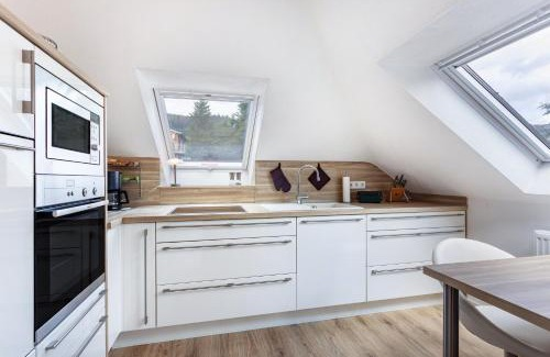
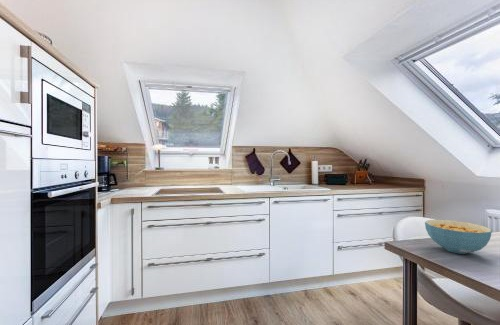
+ cereal bowl [424,219,493,255]
